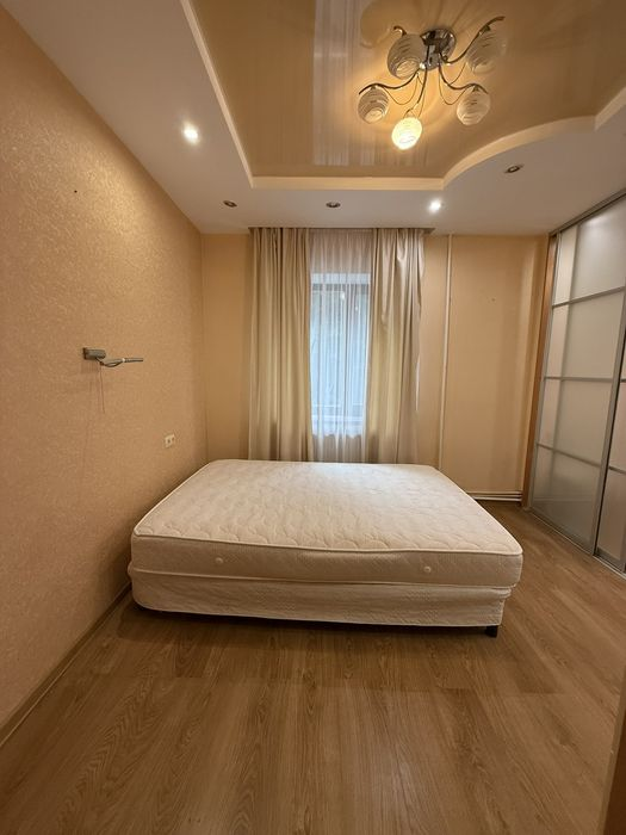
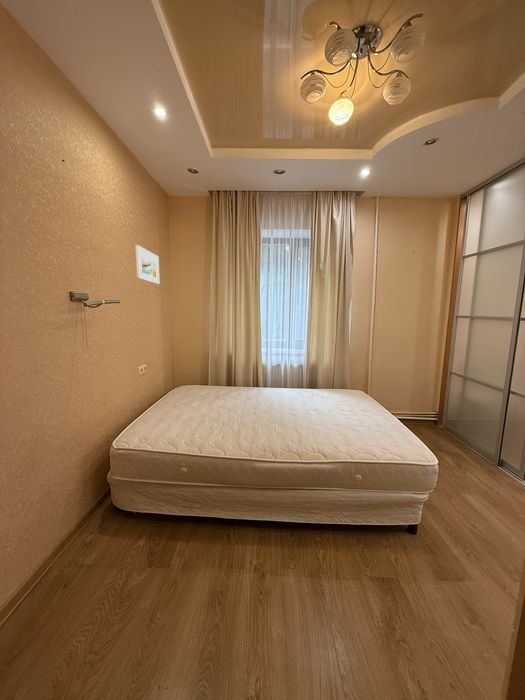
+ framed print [134,244,160,285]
